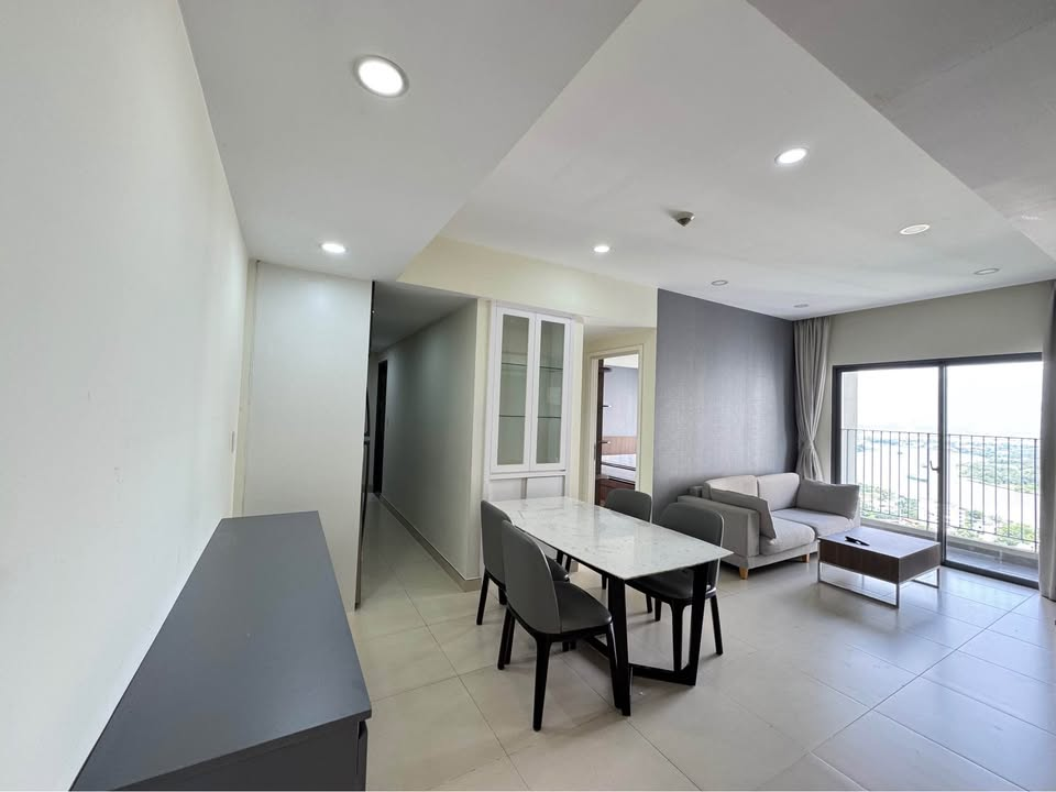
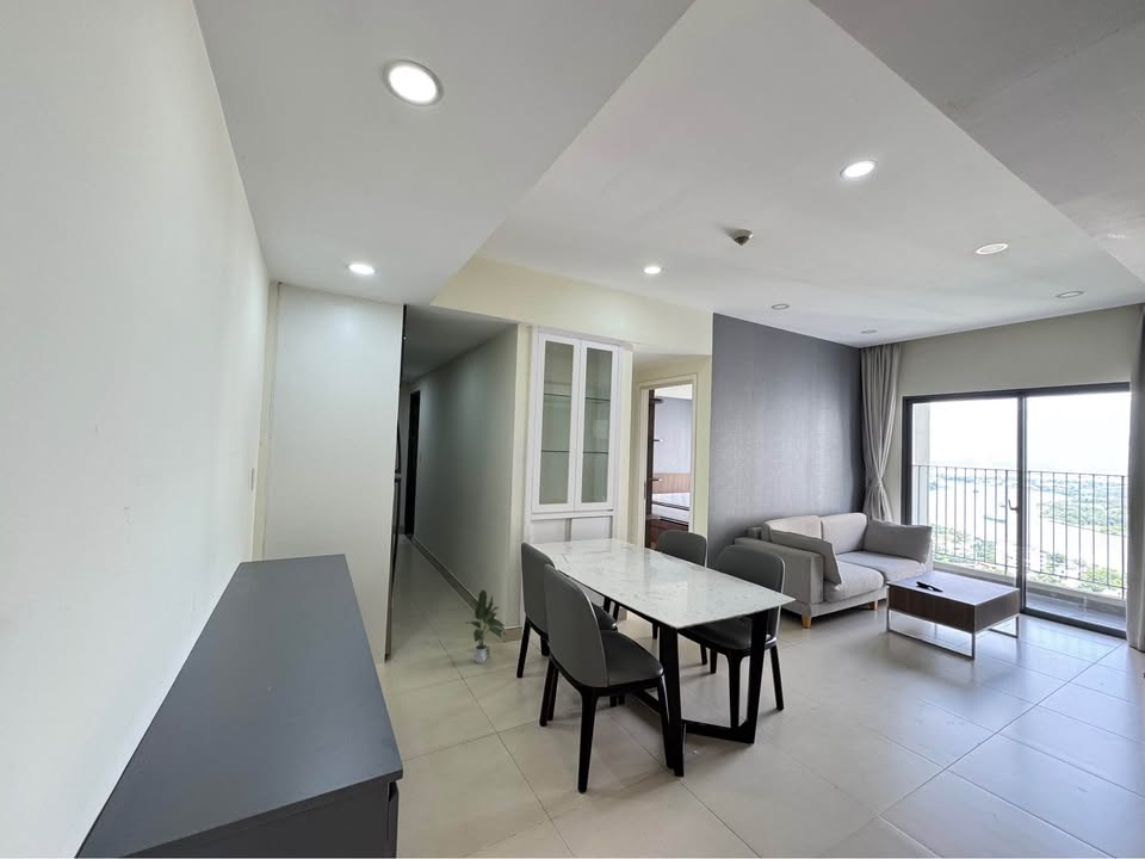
+ potted plant [464,589,509,665]
